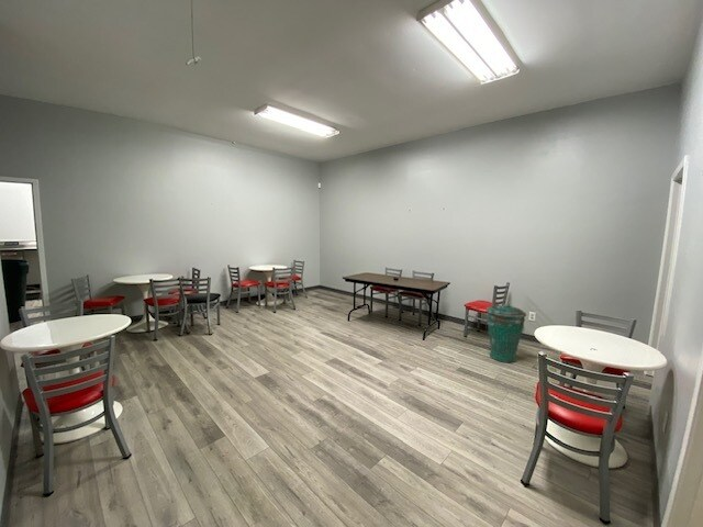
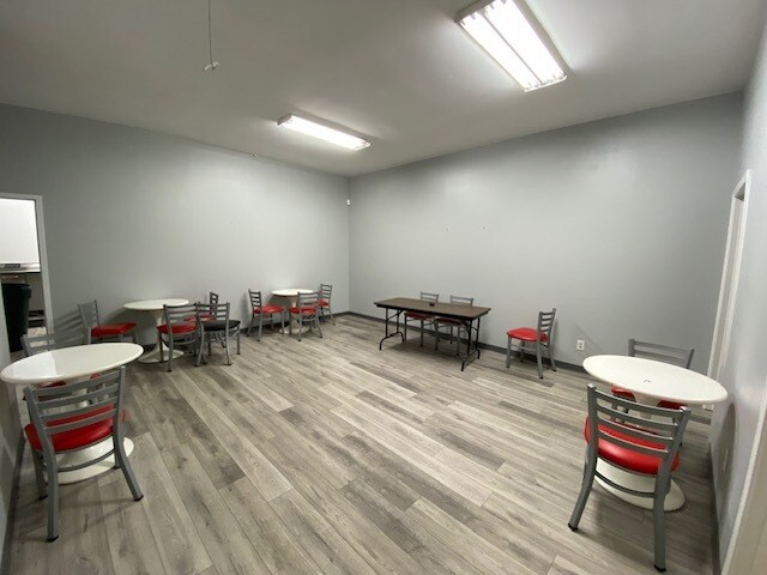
- trash can [484,303,527,363]
